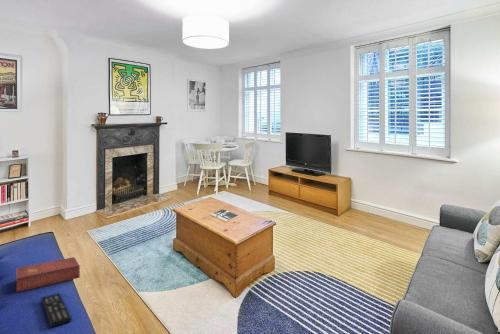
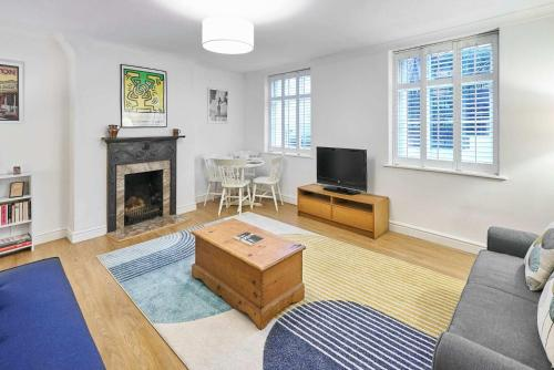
- remote control [41,292,72,329]
- book [15,256,81,293]
